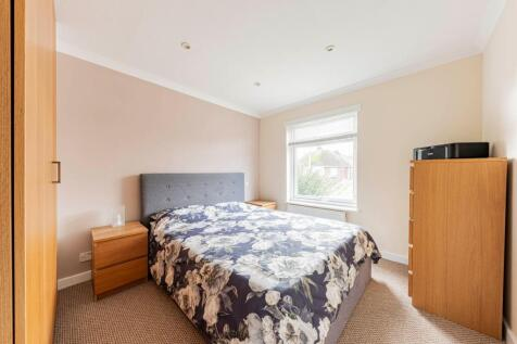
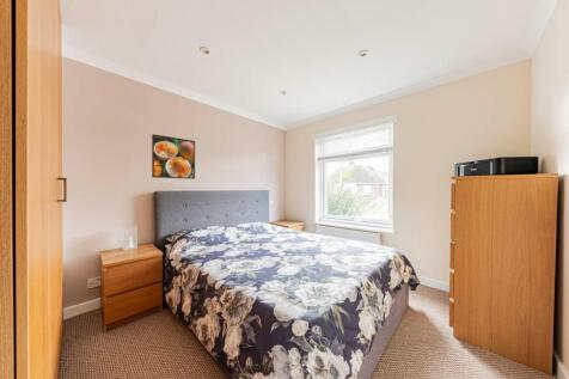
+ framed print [151,133,196,181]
